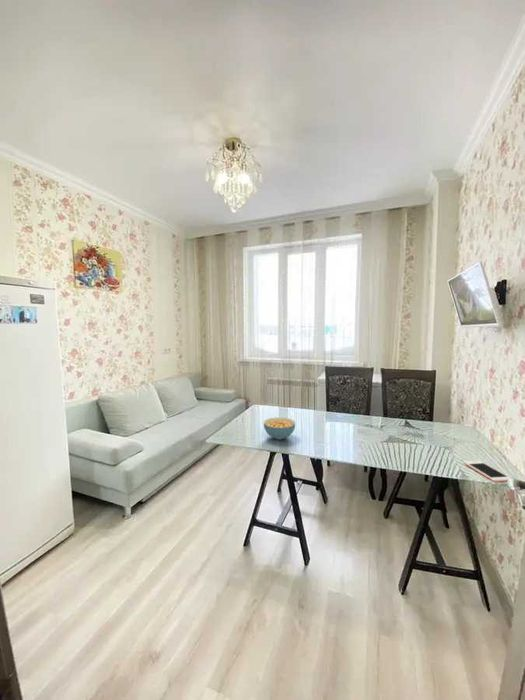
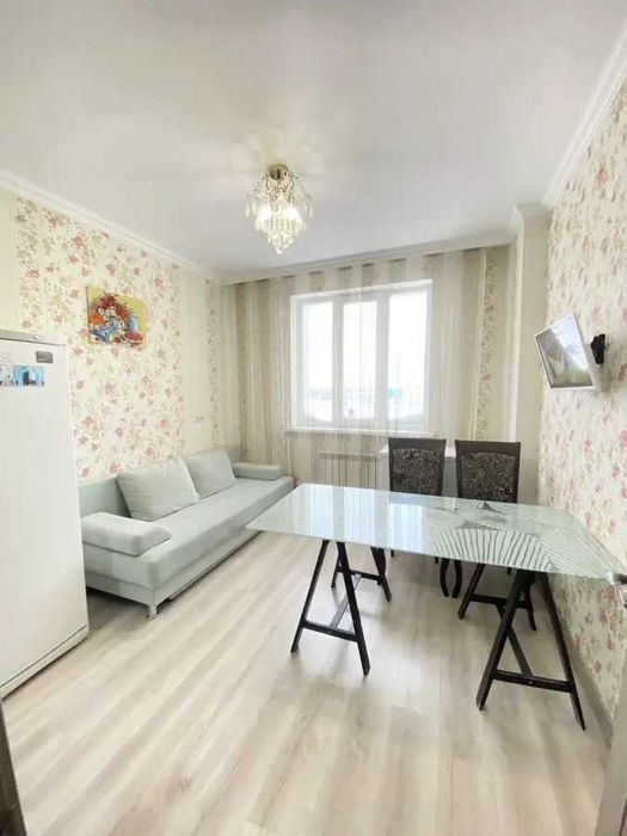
- cereal bowl [263,417,296,441]
- cell phone [463,460,511,483]
